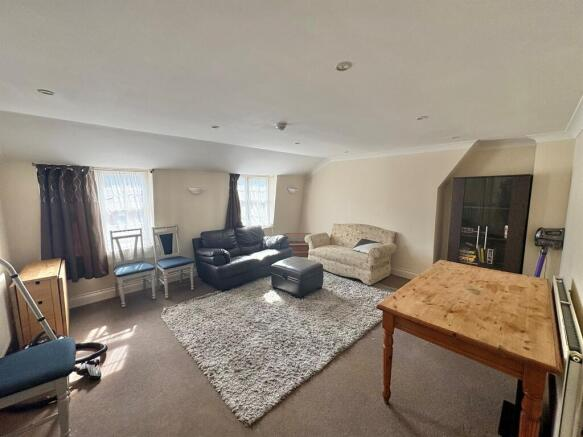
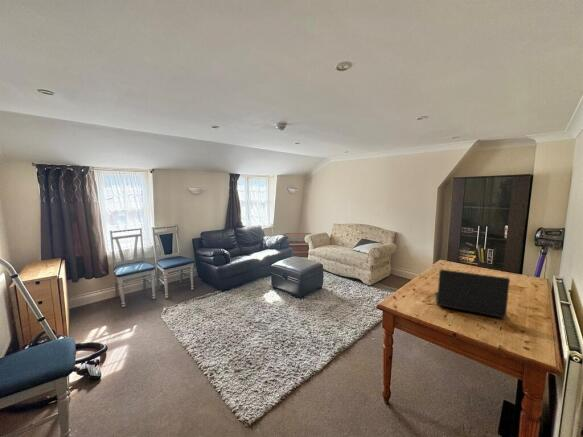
+ laptop [435,269,511,319]
